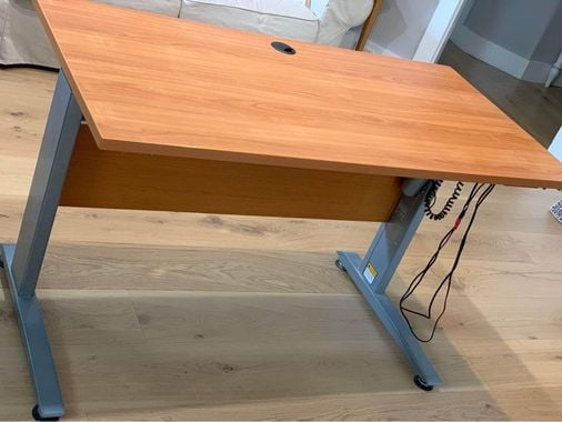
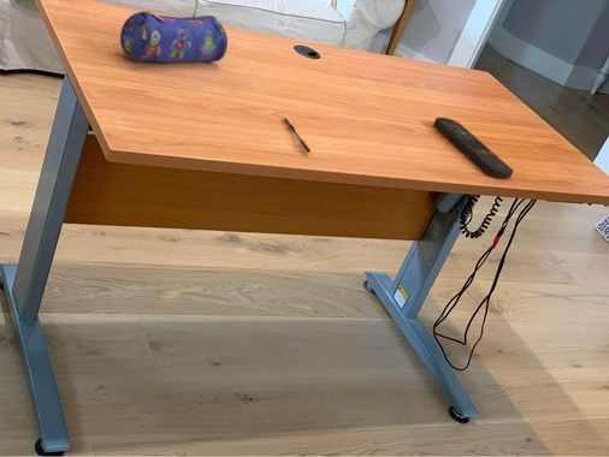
+ remote control [432,117,515,179]
+ pencil case [119,10,229,64]
+ pen [283,117,312,154]
